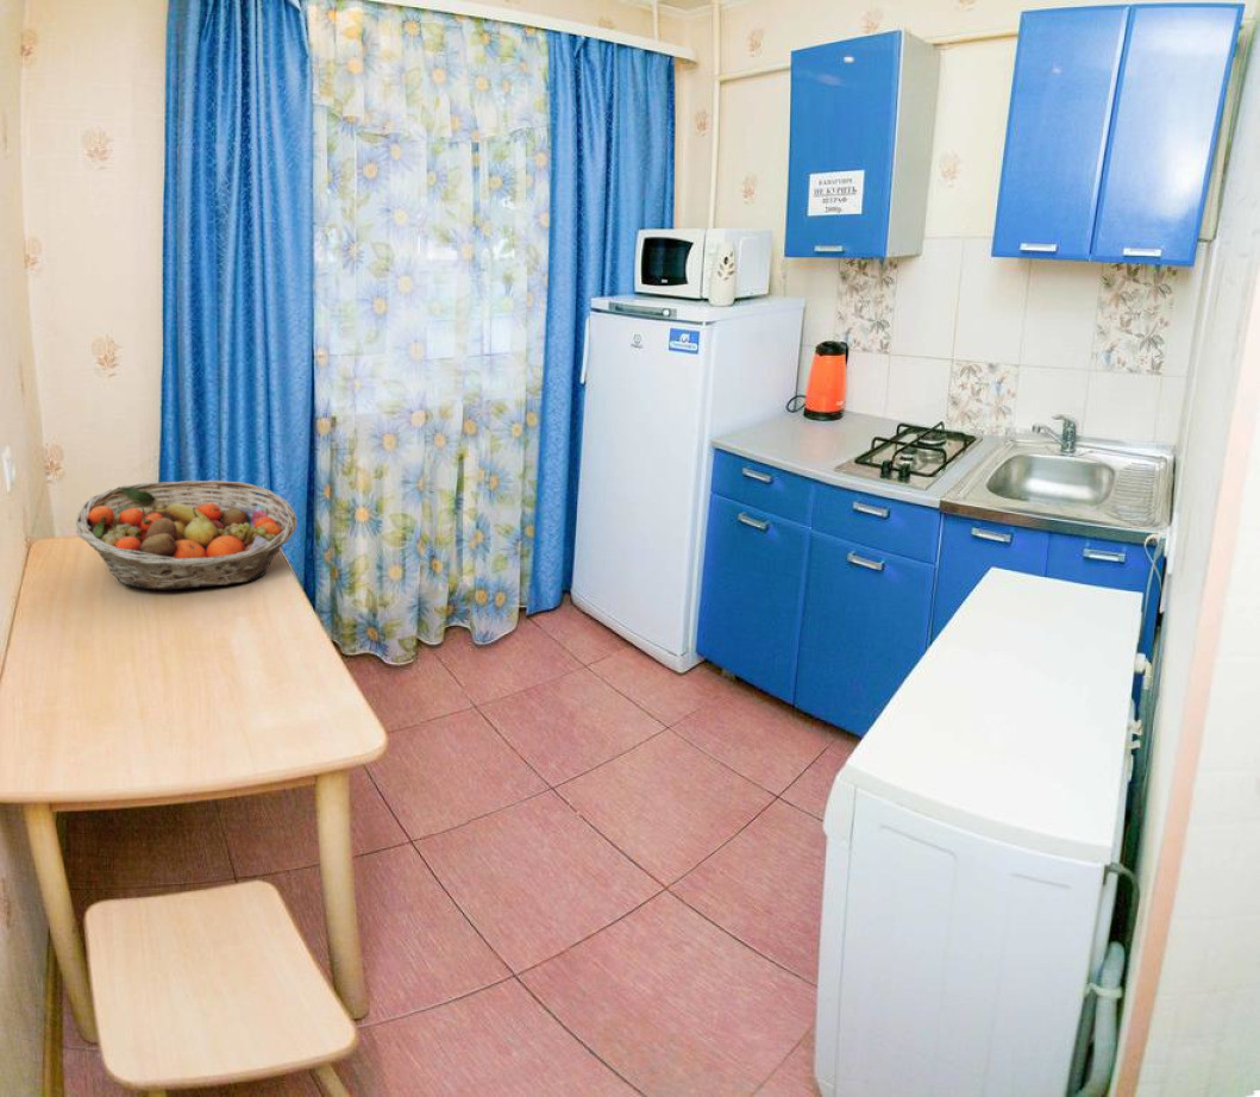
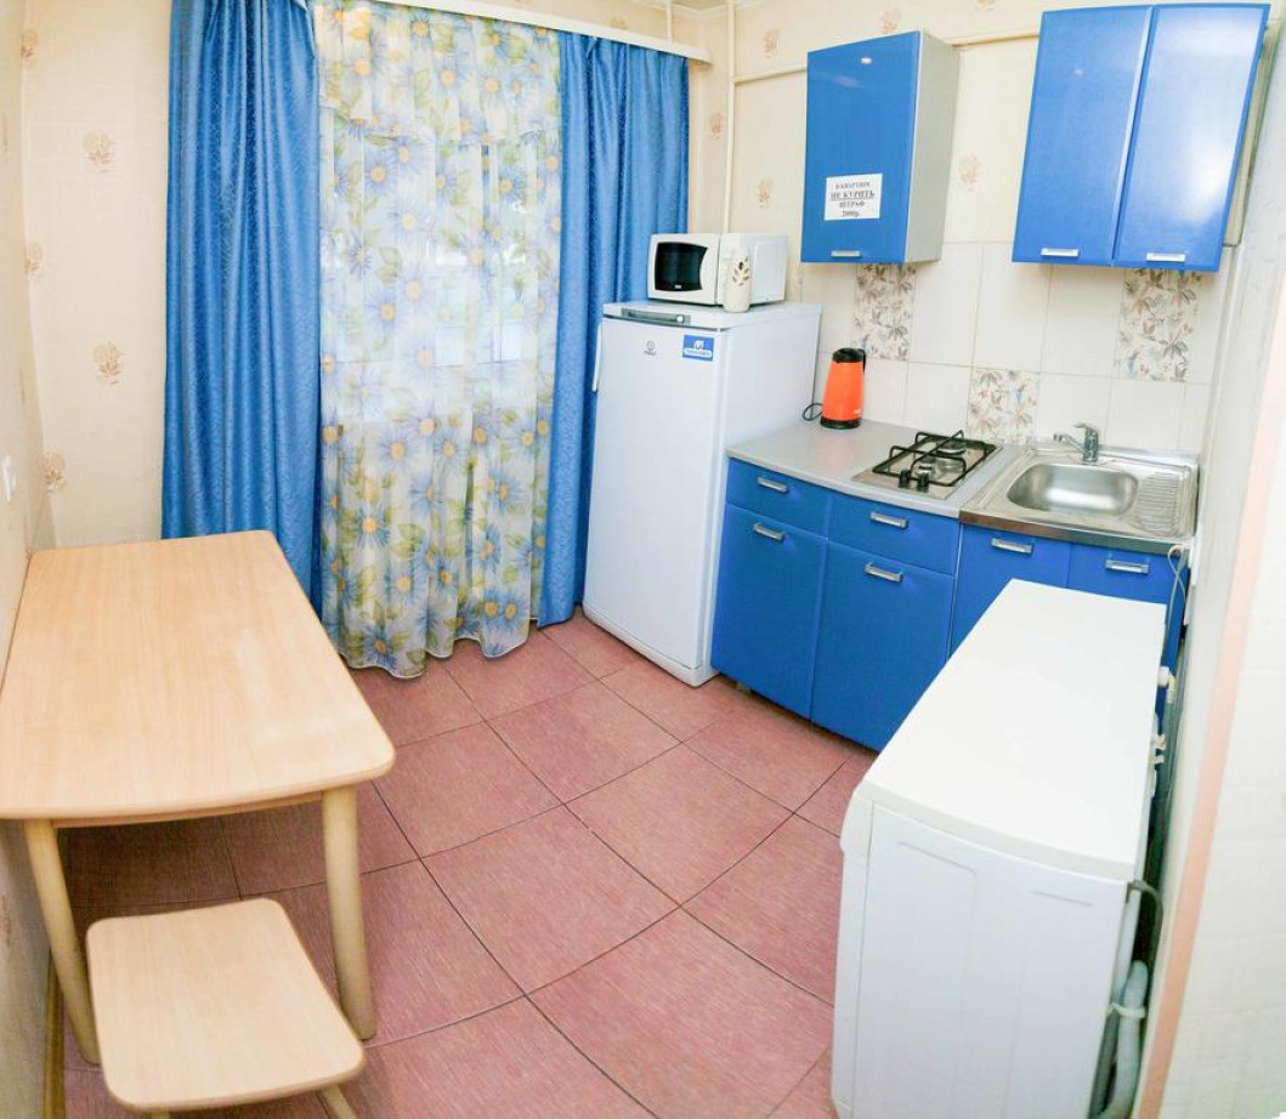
- fruit basket [75,479,299,590]
